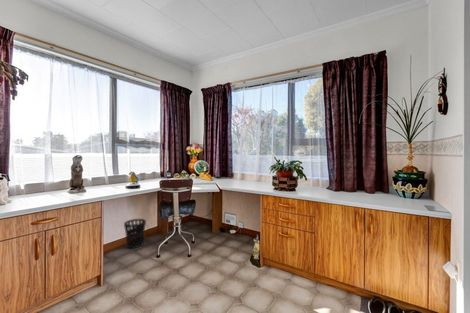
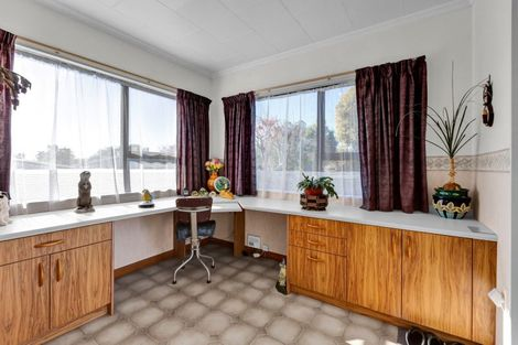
- wastebasket [123,218,147,249]
